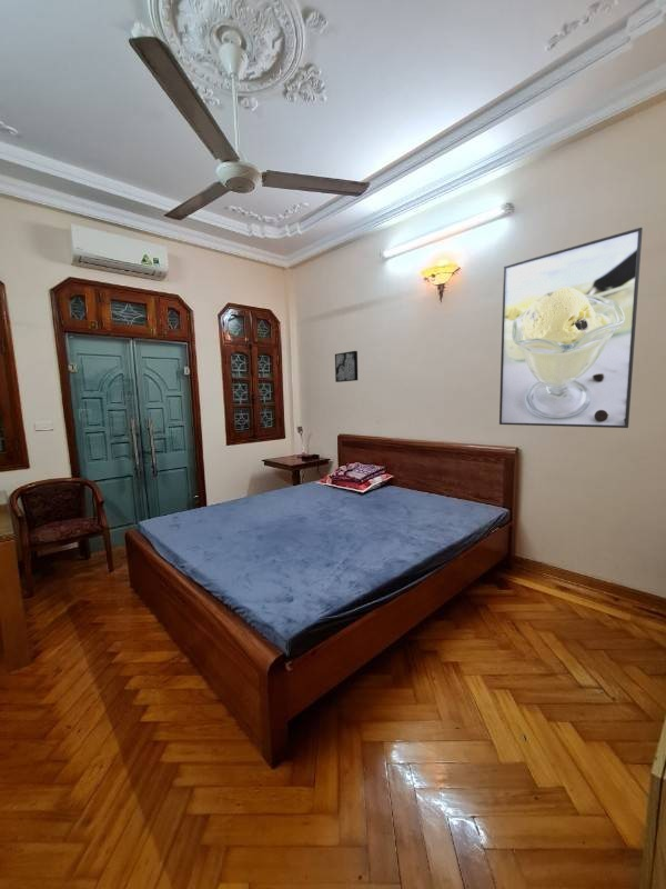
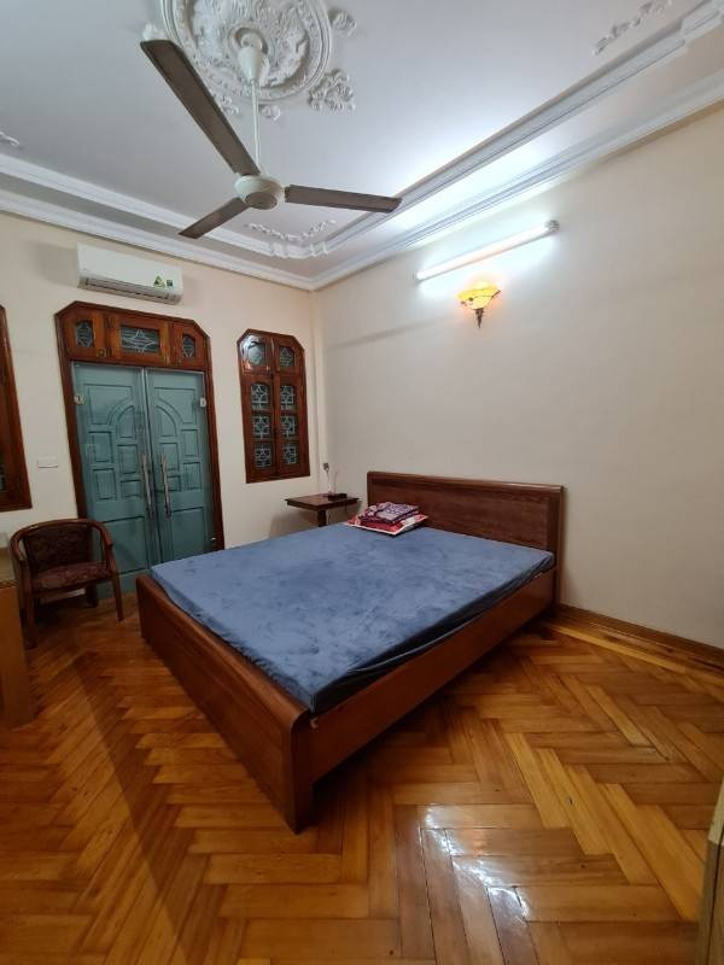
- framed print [498,227,644,429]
- wall art [334,350,359,383]
